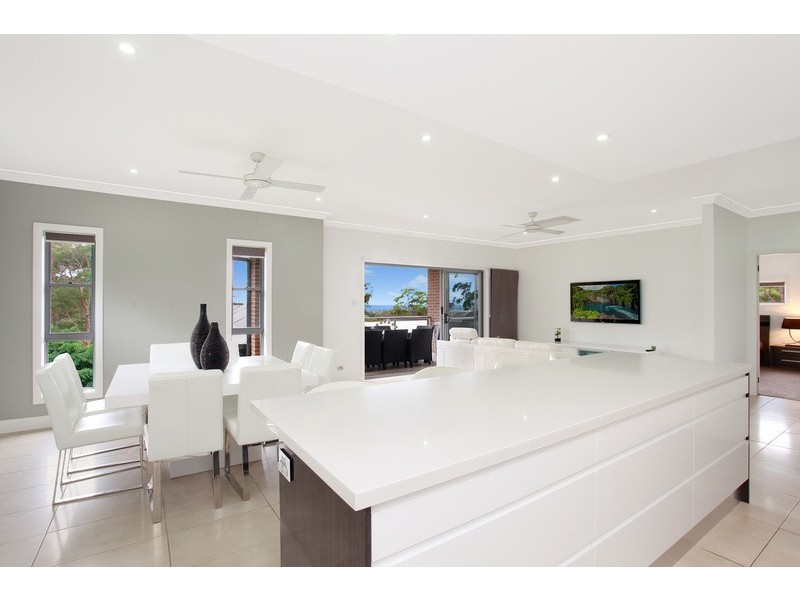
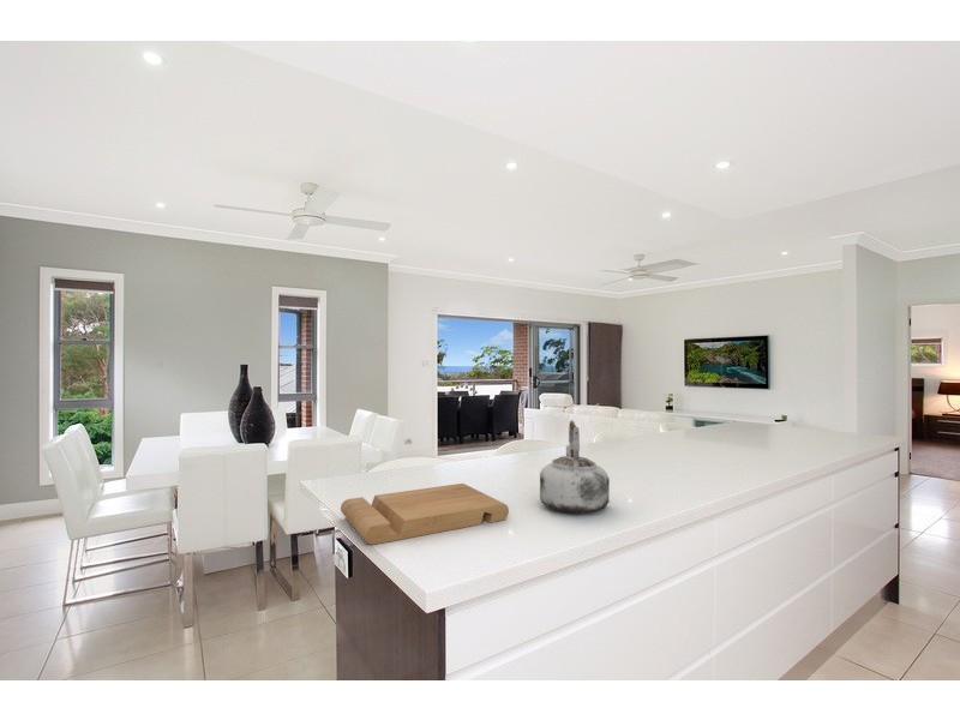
+ kettle [539,419,611,515]
+ cutting board [340,482,510,546]
